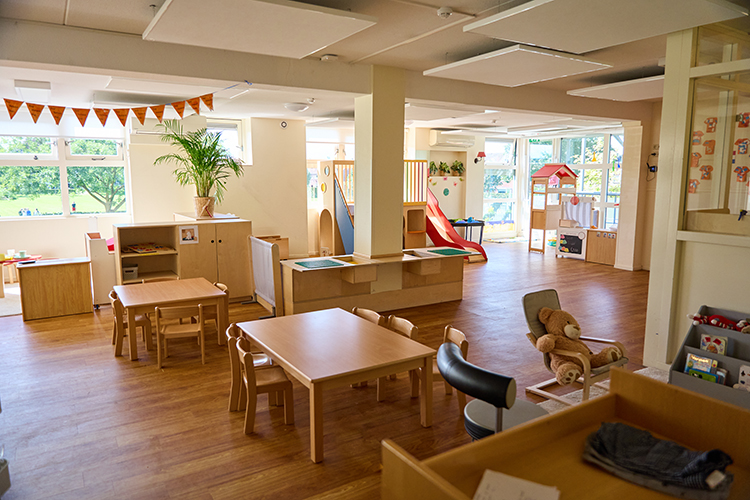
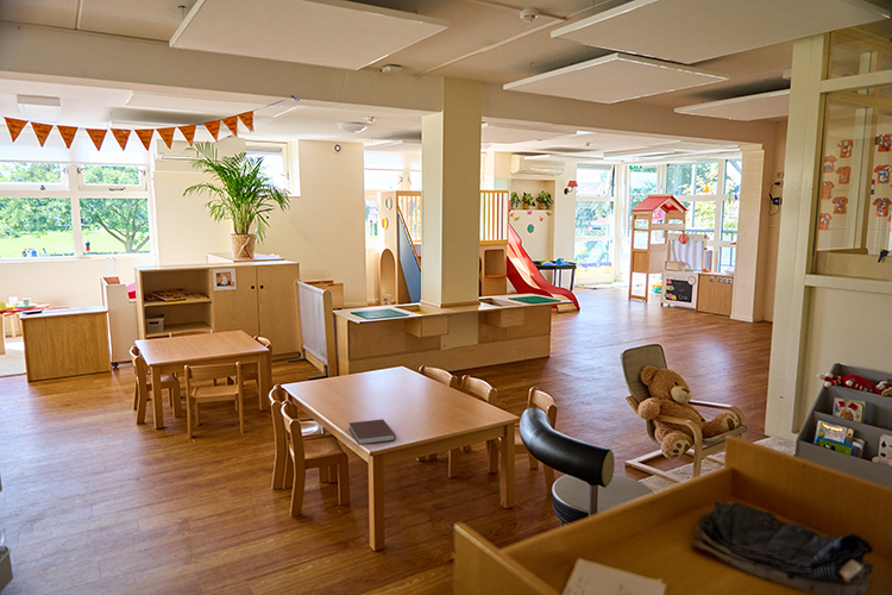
+ notebook [347,418,397,446]
